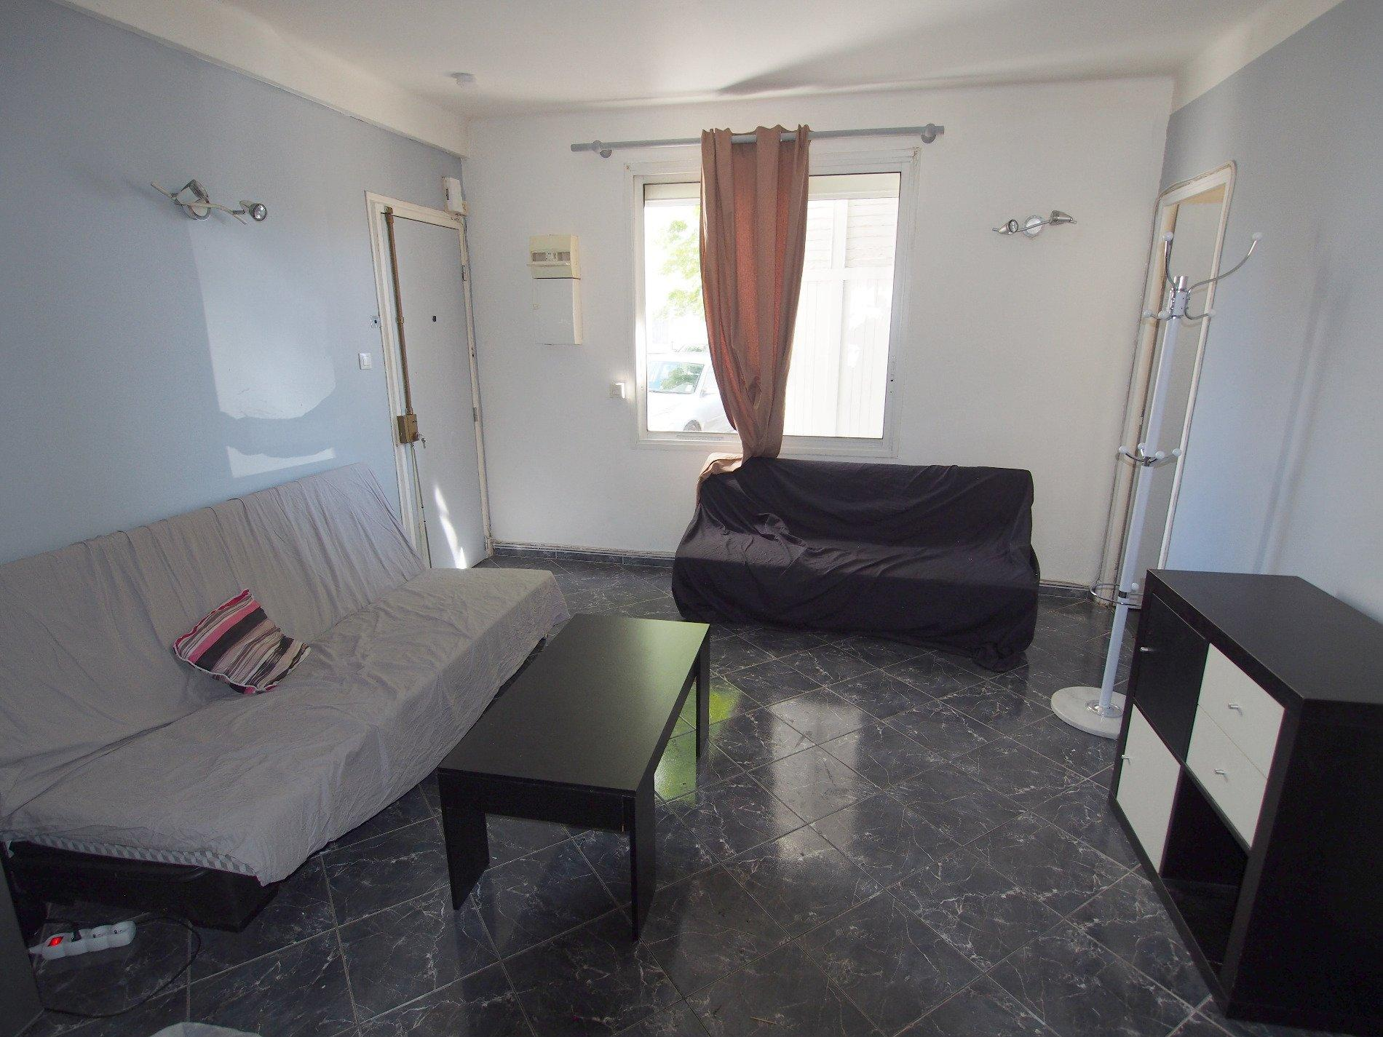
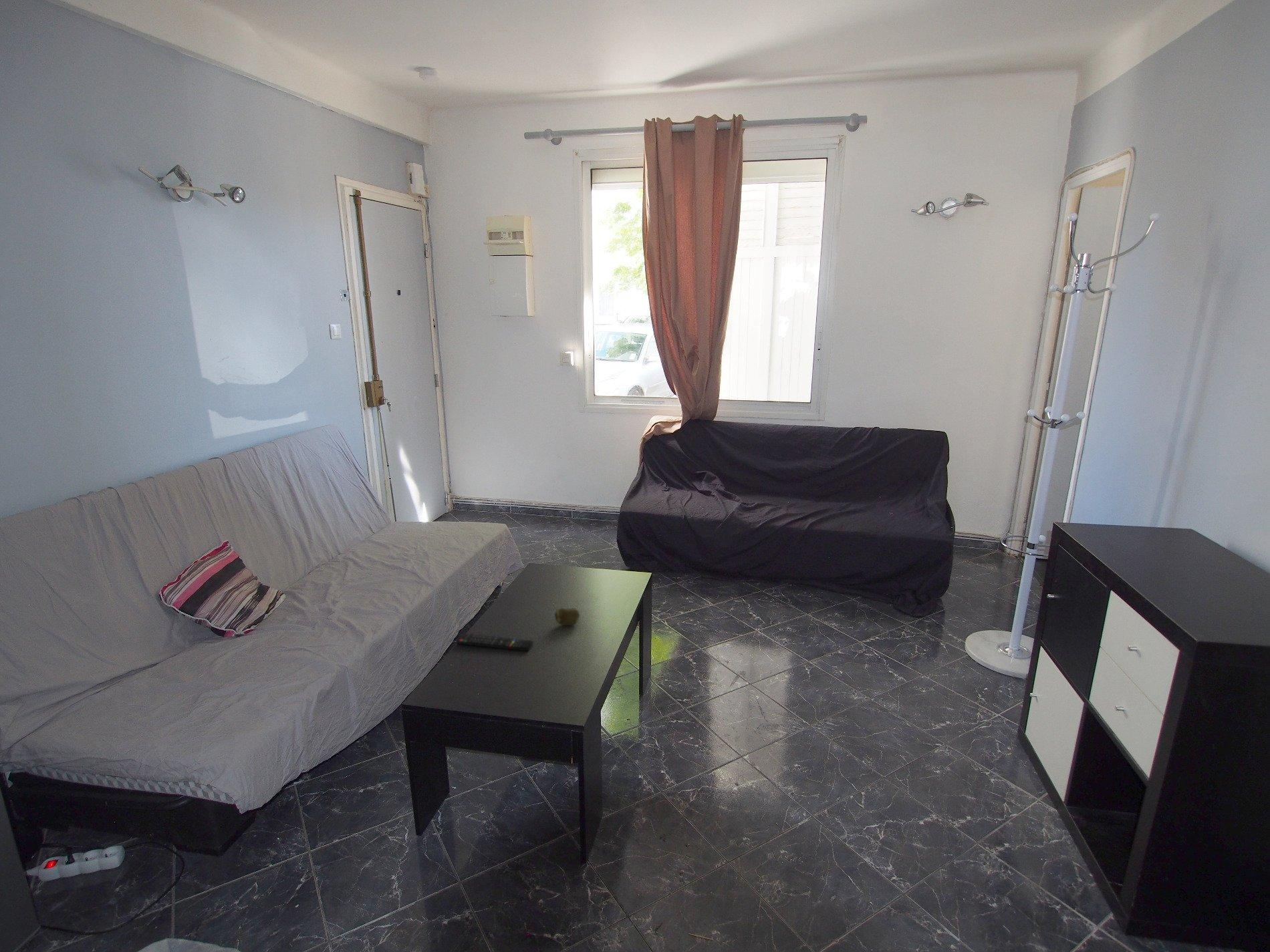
+ fruit [554,607,580,626]
+ remote control [456,633,534,651]
